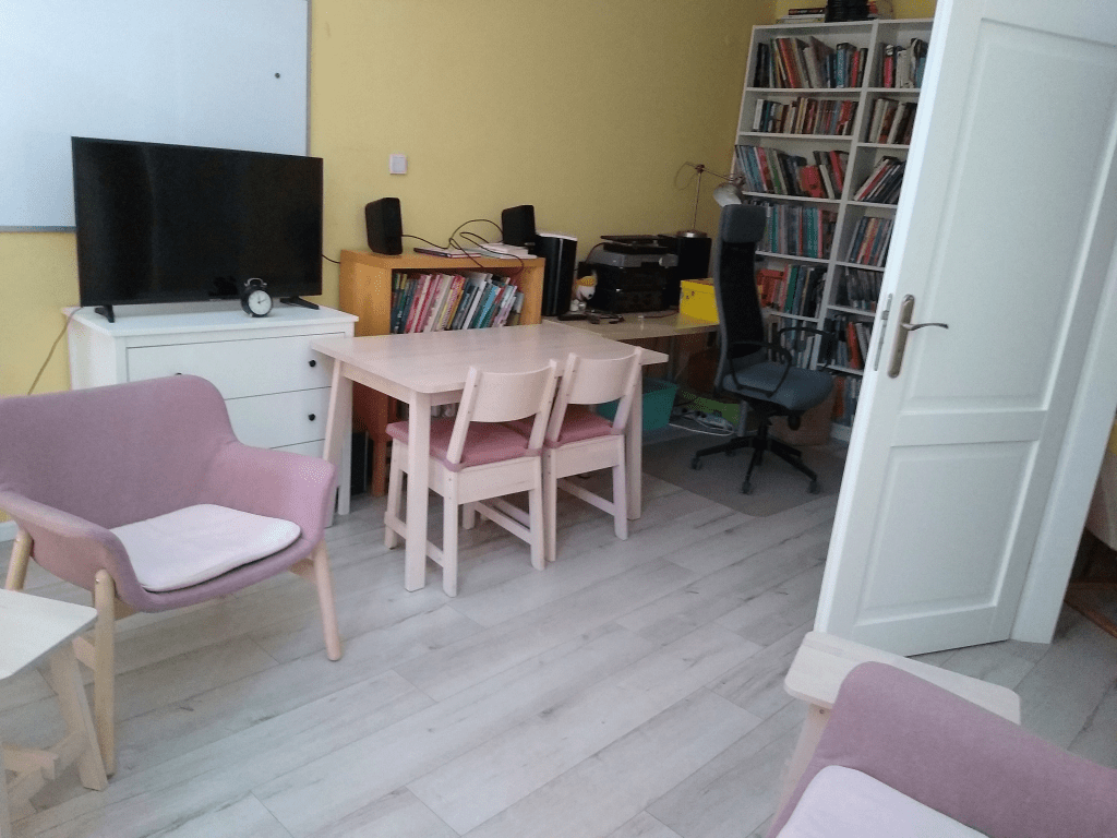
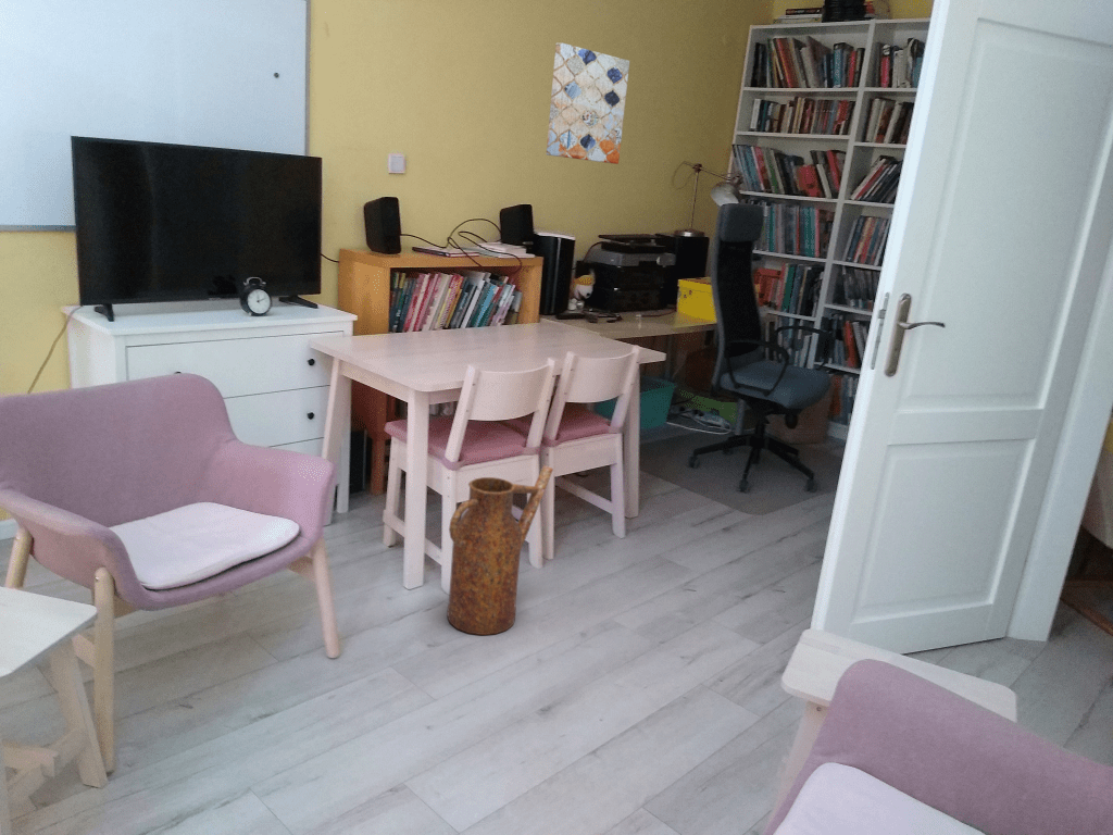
+ watering can [446,464,554,636]
+ wall art [546,41,630,165]
